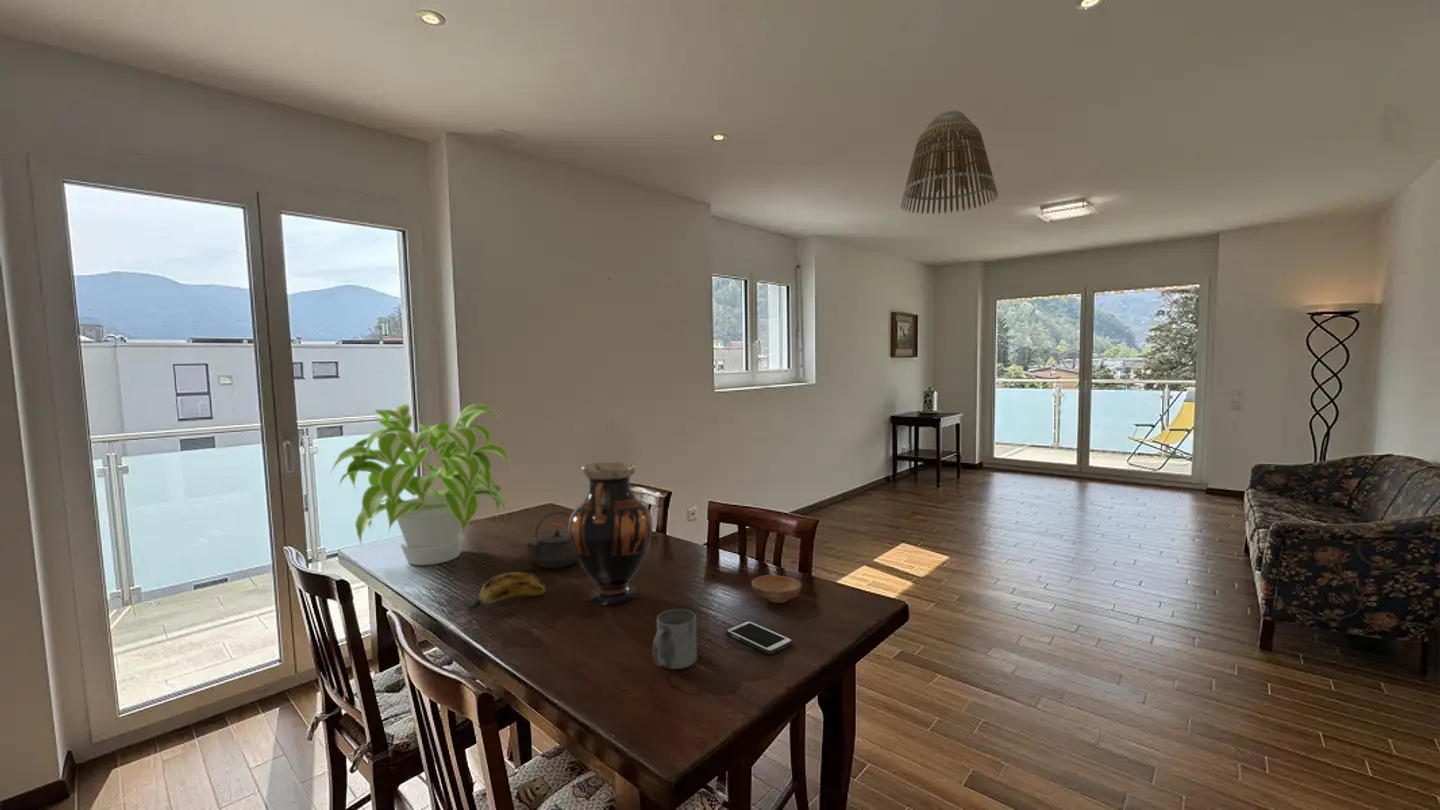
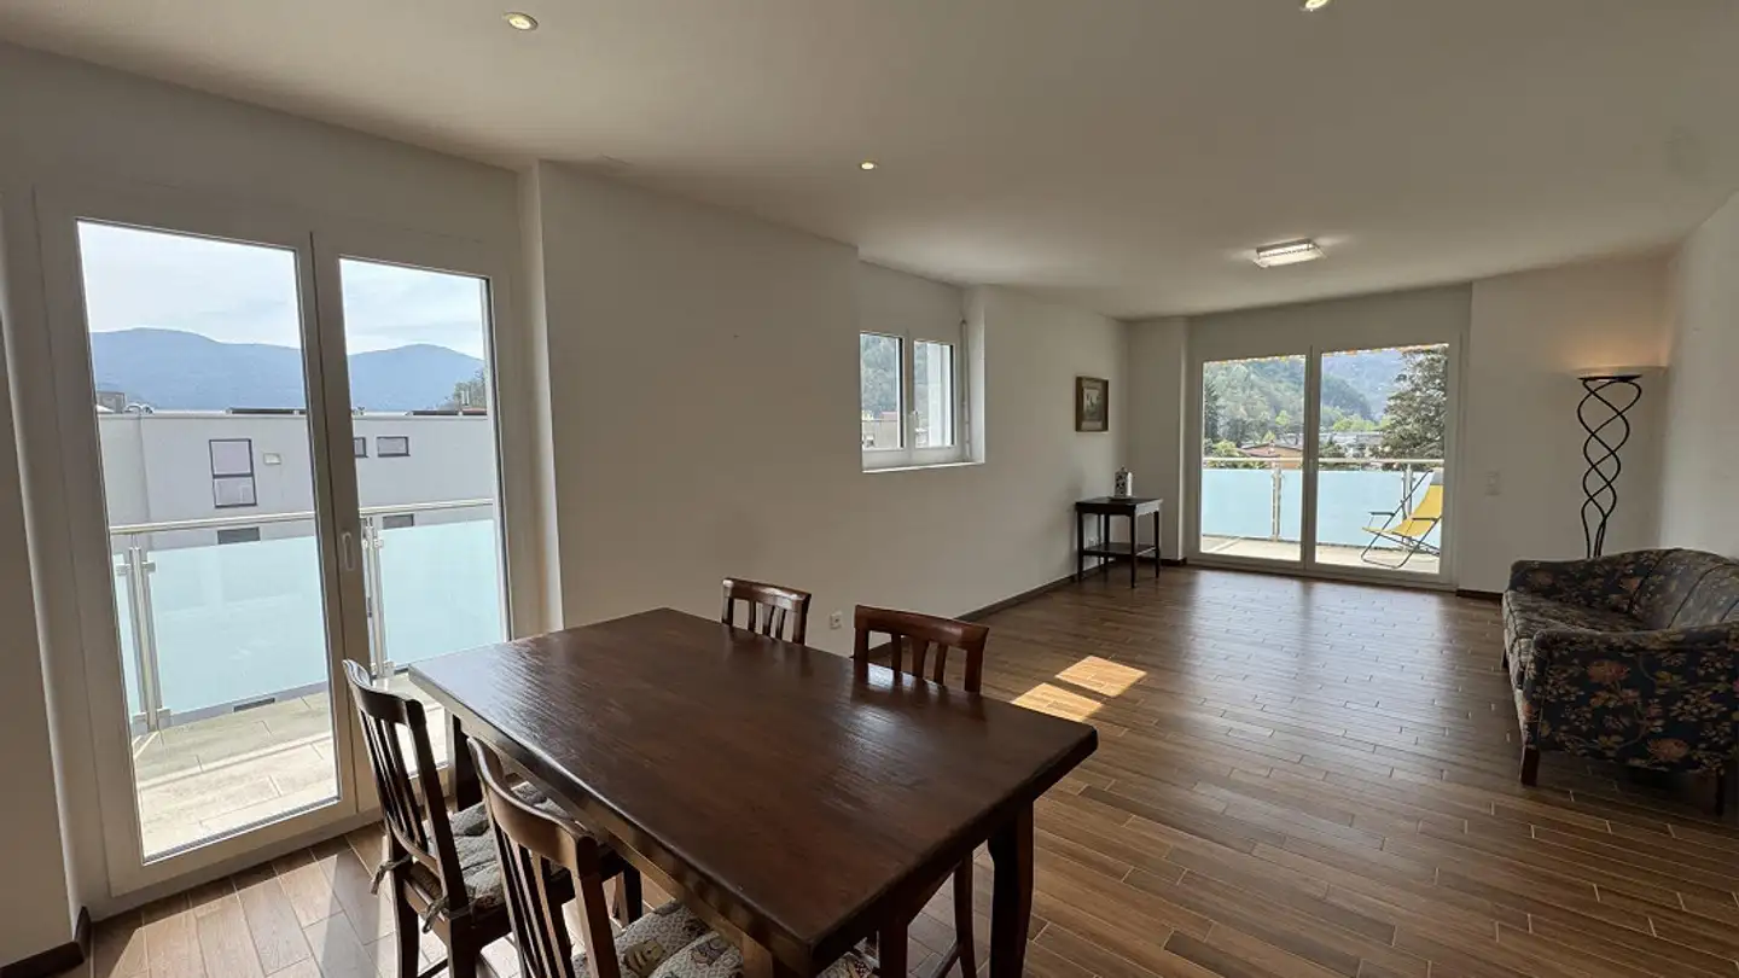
- banana [466,571,547,612]
- lamp shade [900,109,999,215]
- mug [651,608,698,670]
- plant [329,402,513,566]
- vase [568,461,653,606]
- teapot [525,511,578,569]
- bowl [751,574,802,604]
- cell phone [725,620,794,655]
